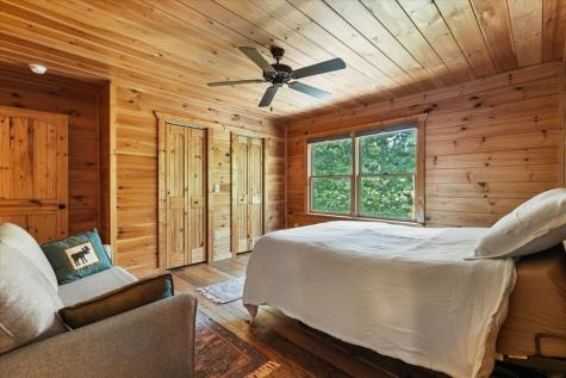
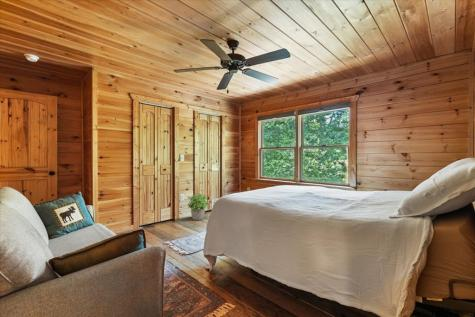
+ potted plant [187,192,210,221]
